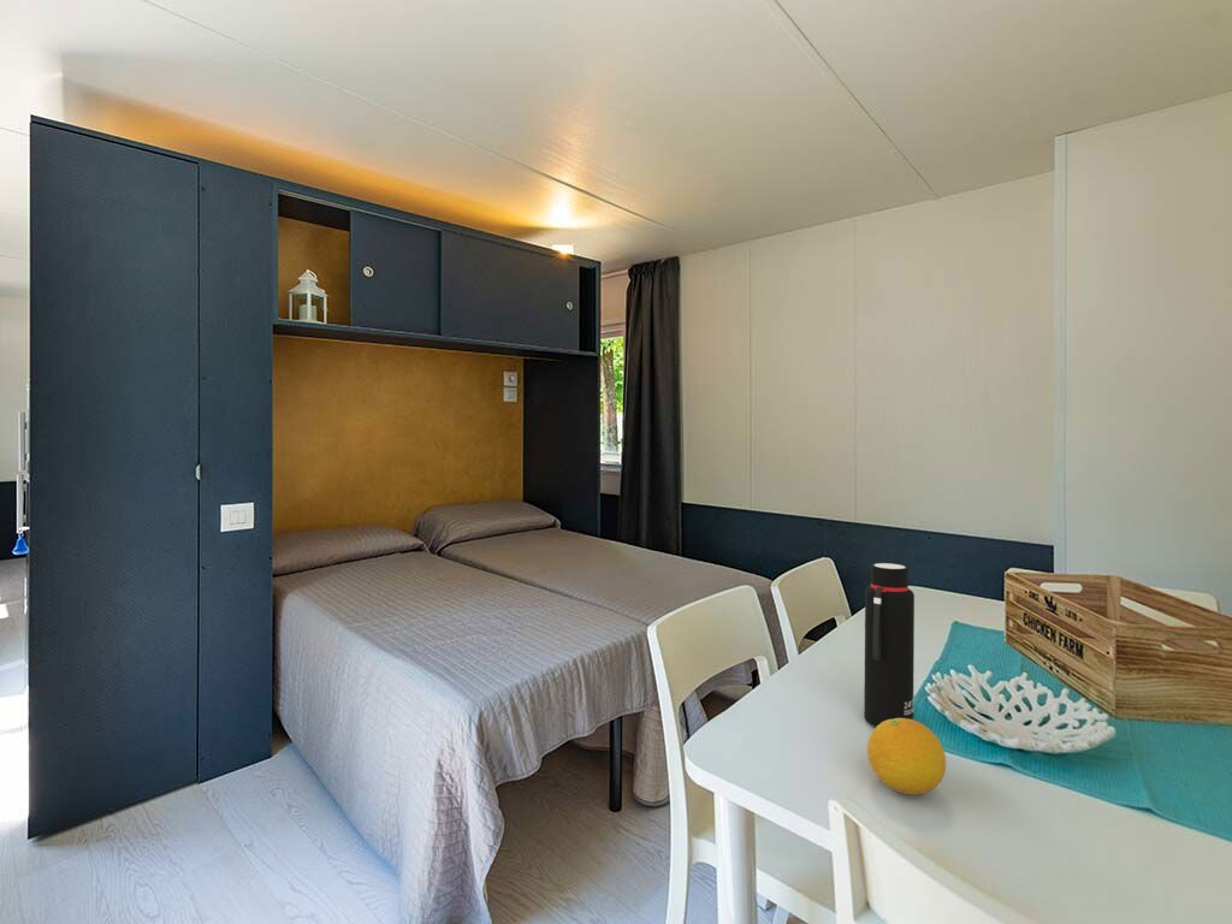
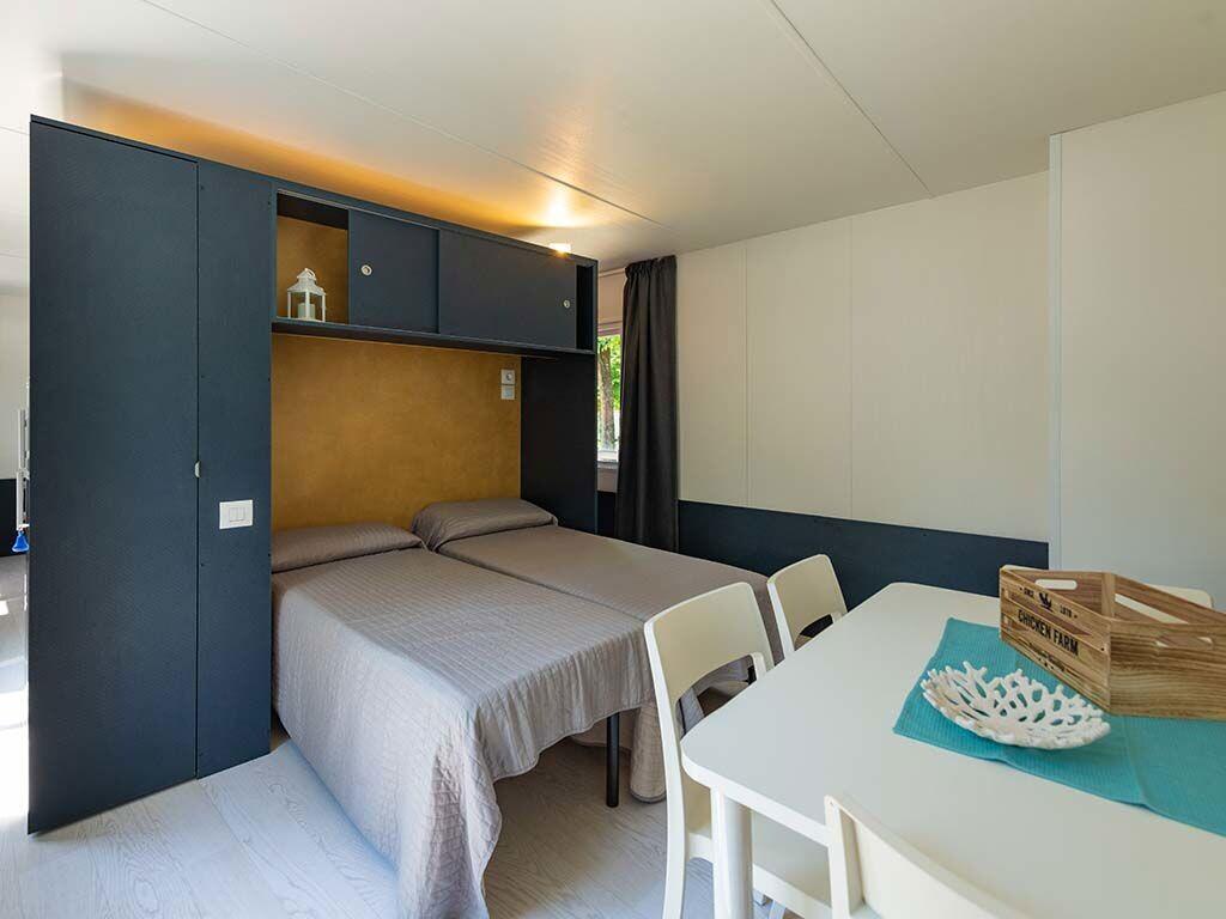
- water bottle [863,562,916,728]
- fruit [866,718,947,796]
